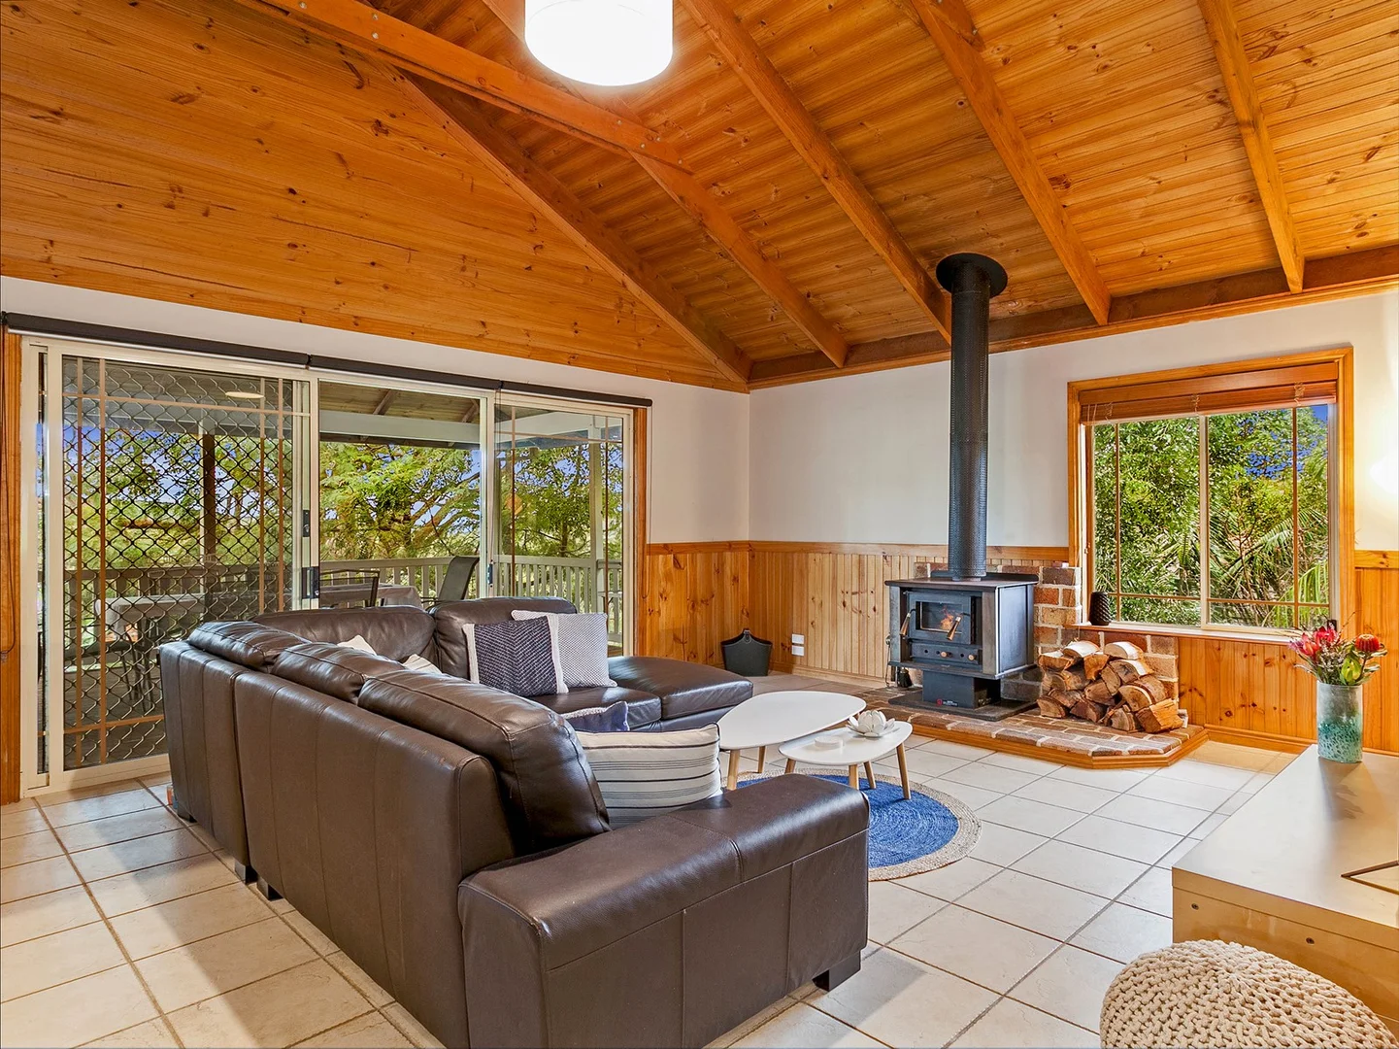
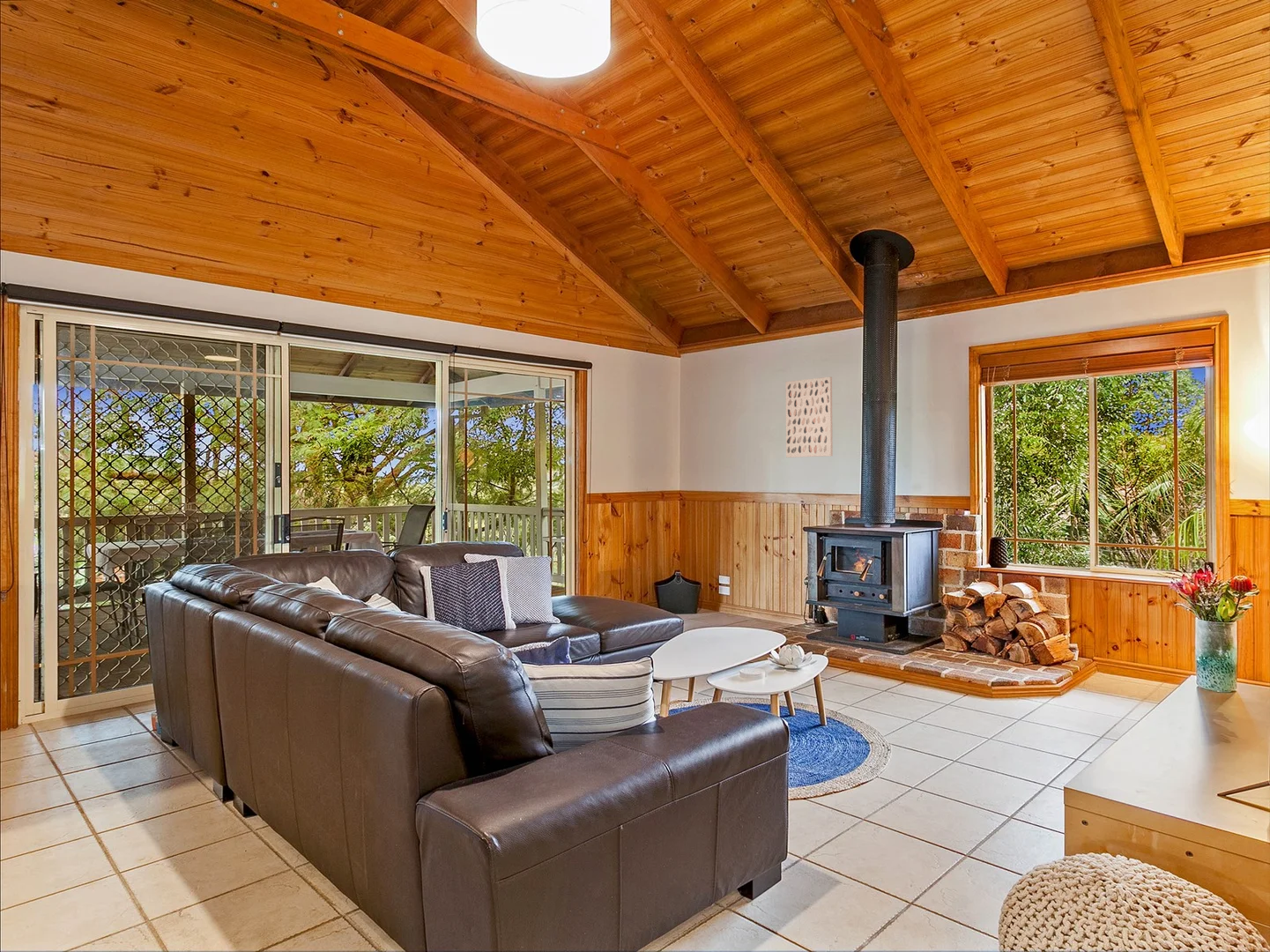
+ wall art [784,376,834,458]
